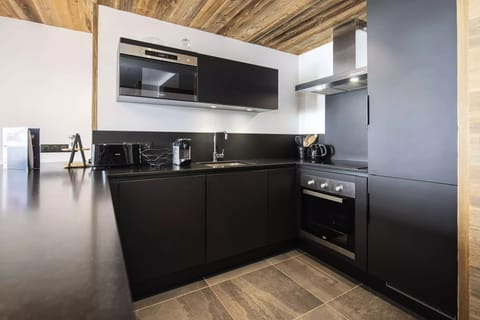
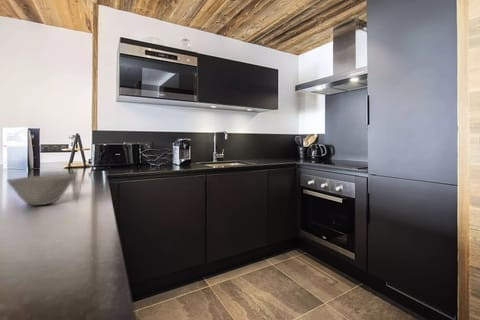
+ bowl [6,173,75,206]
